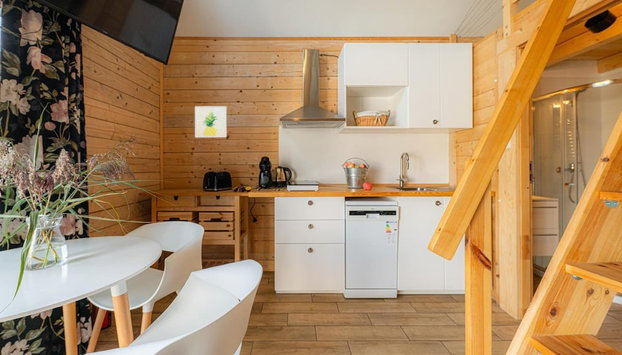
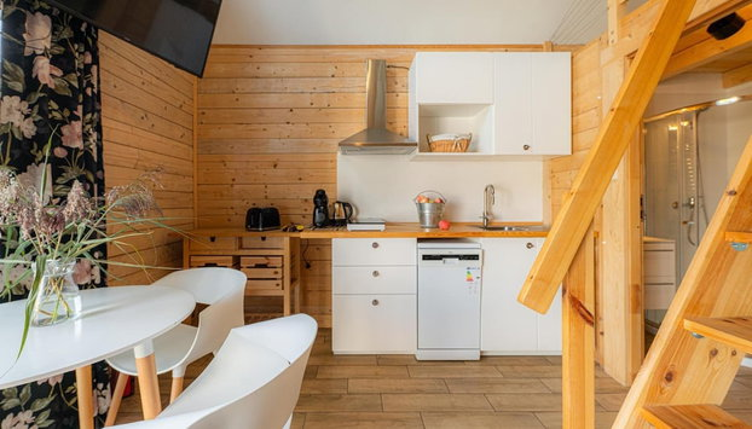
- wall art [194,105,228,138]
